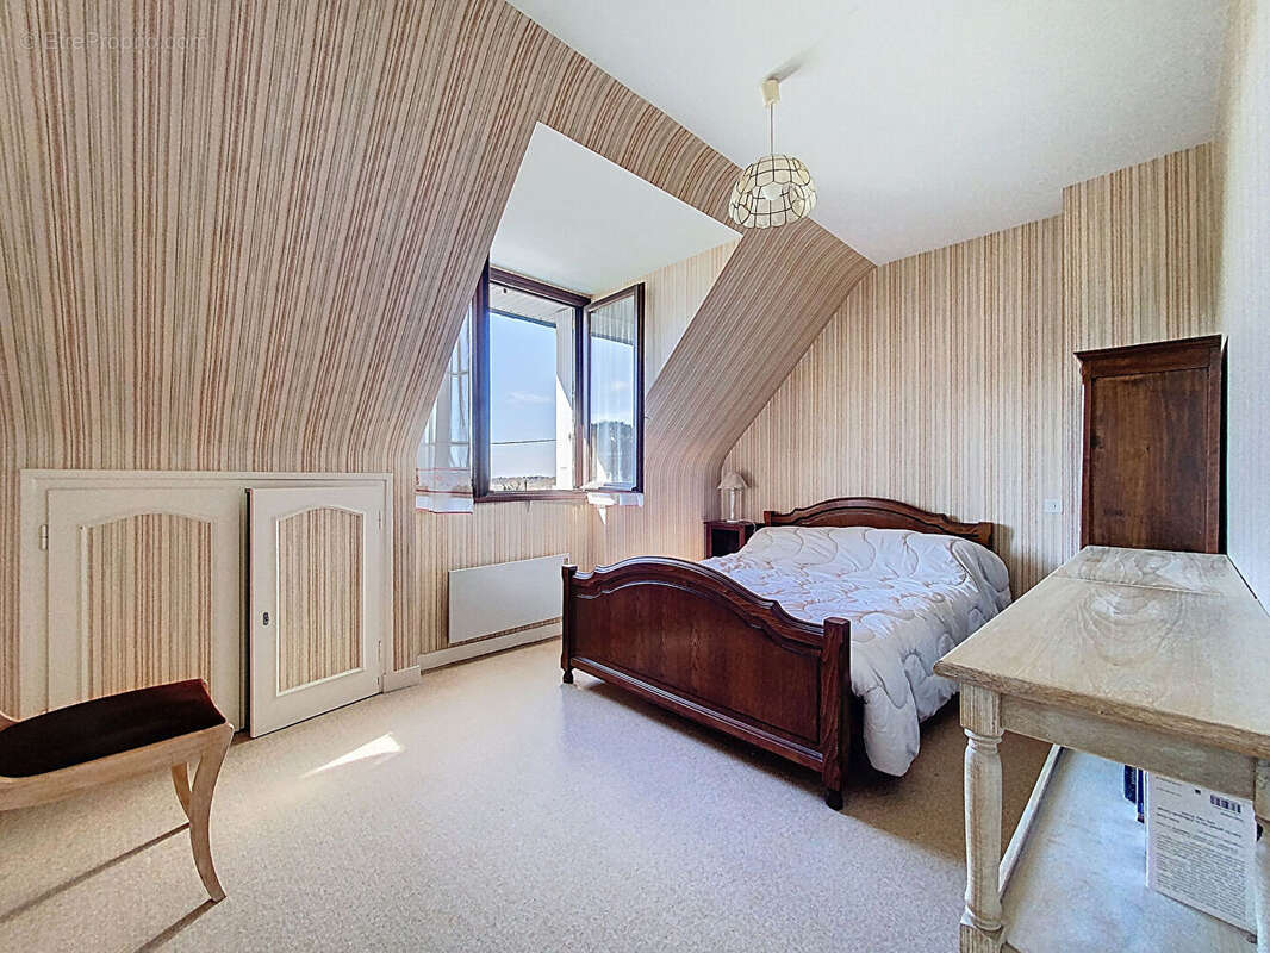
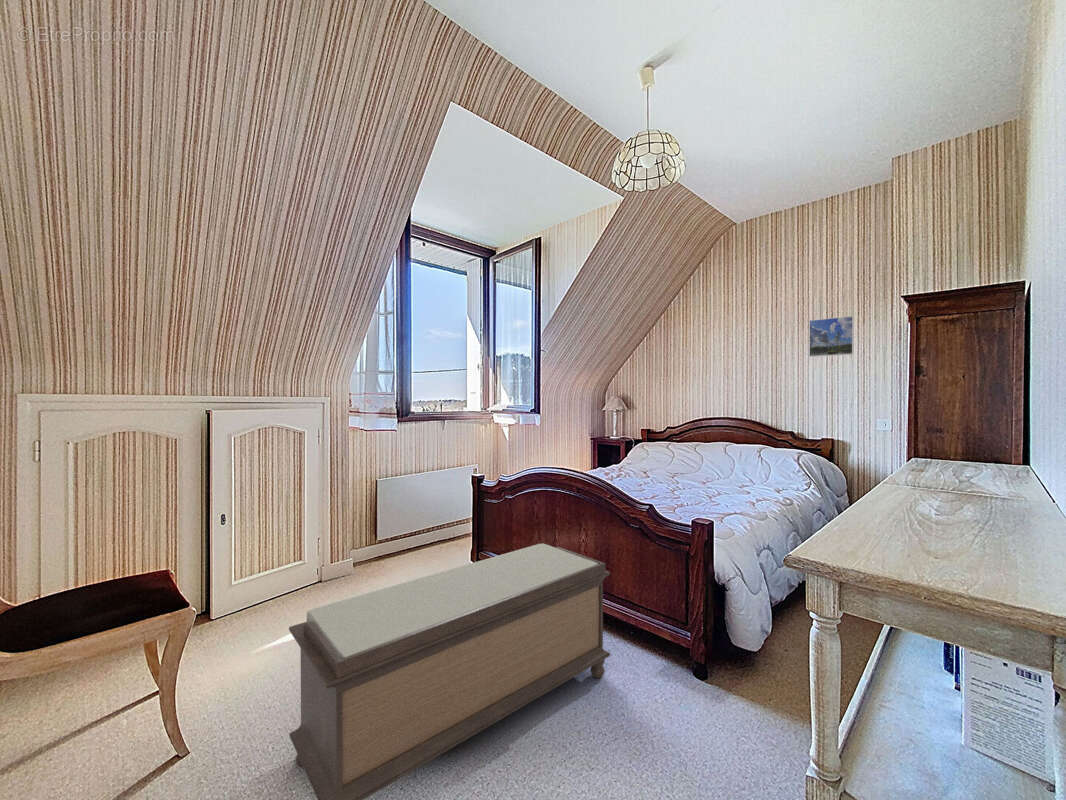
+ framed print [808,315,855,358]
+ bench [288,543,611,800]
